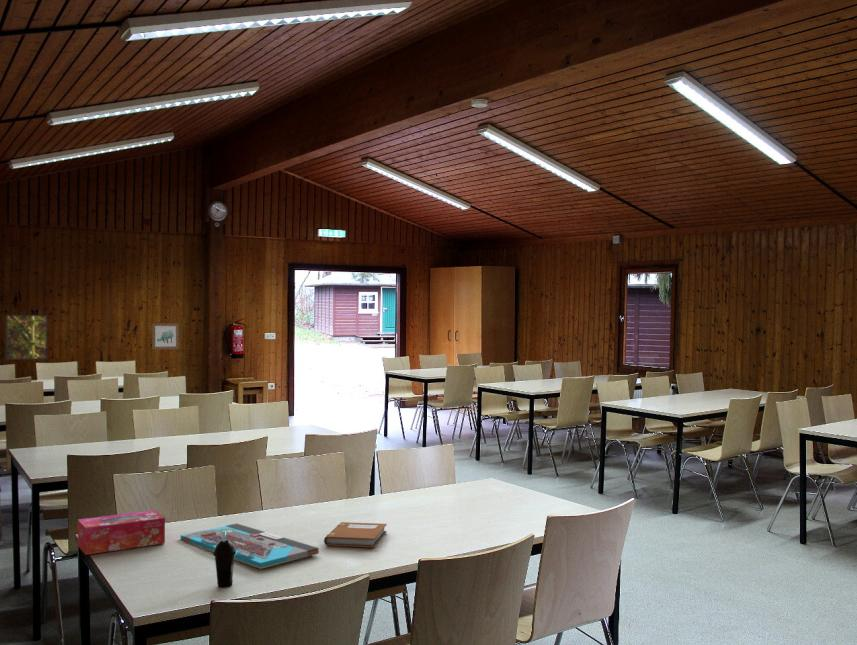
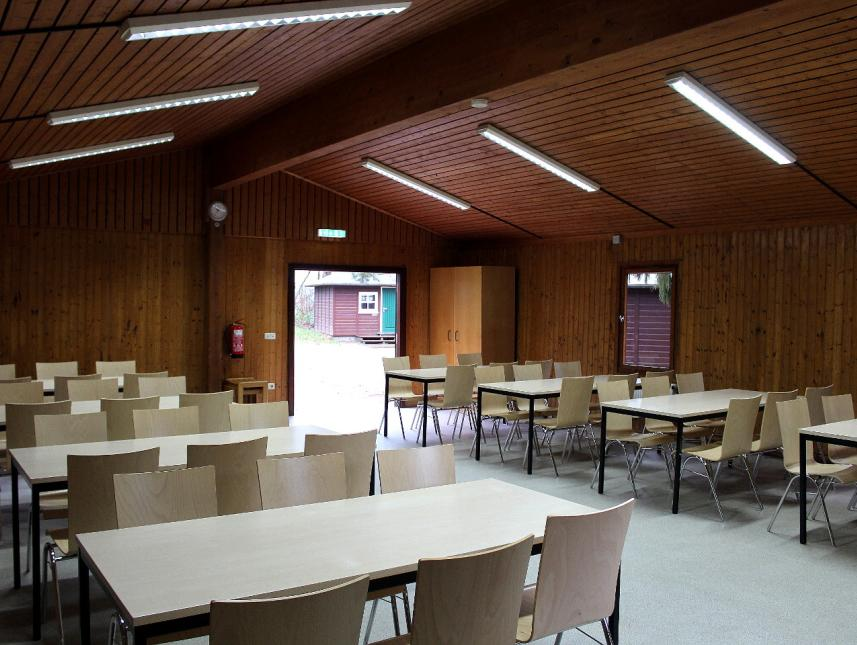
- cup [212,531,236,588]
- notebook [323,521,388,548]
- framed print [5,314,49,361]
- board game [180,522,320,570]
- tissue box [77,509,166,556]
- wall art [151,322,180,350]
